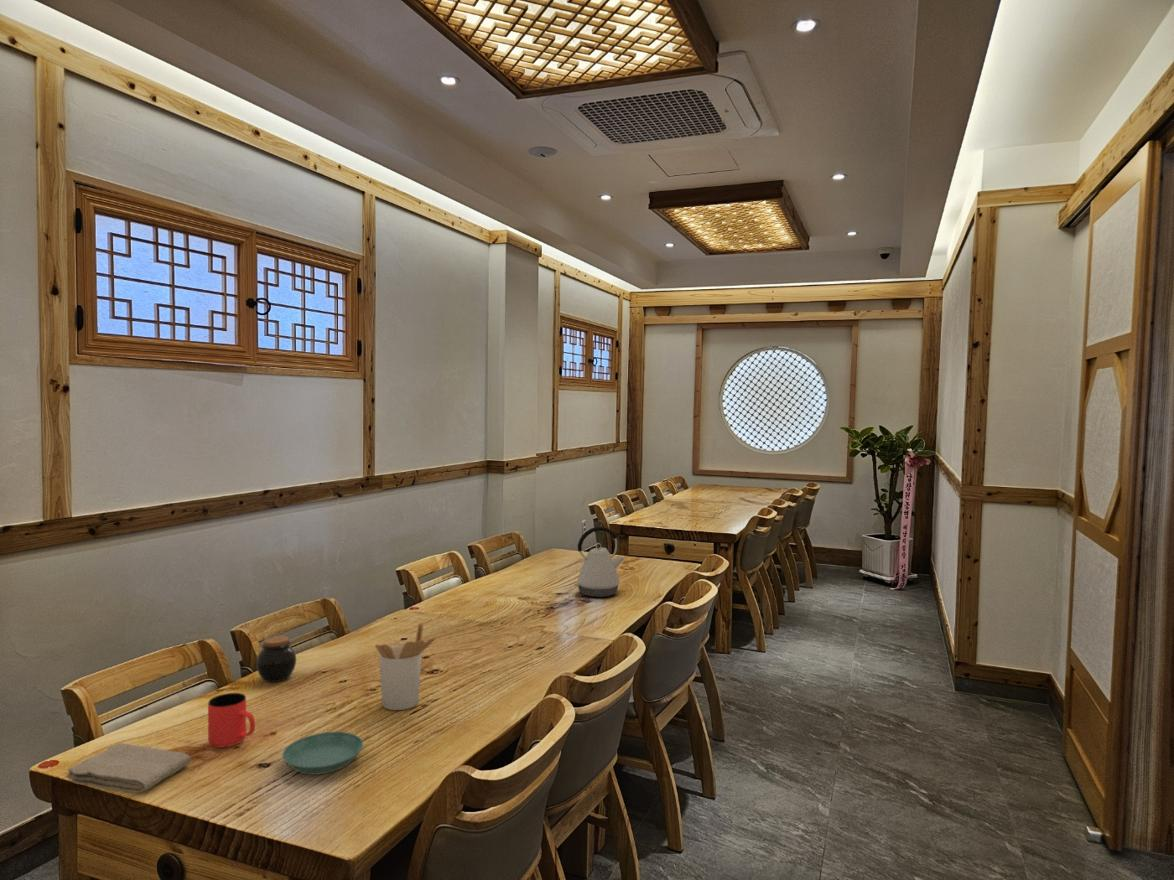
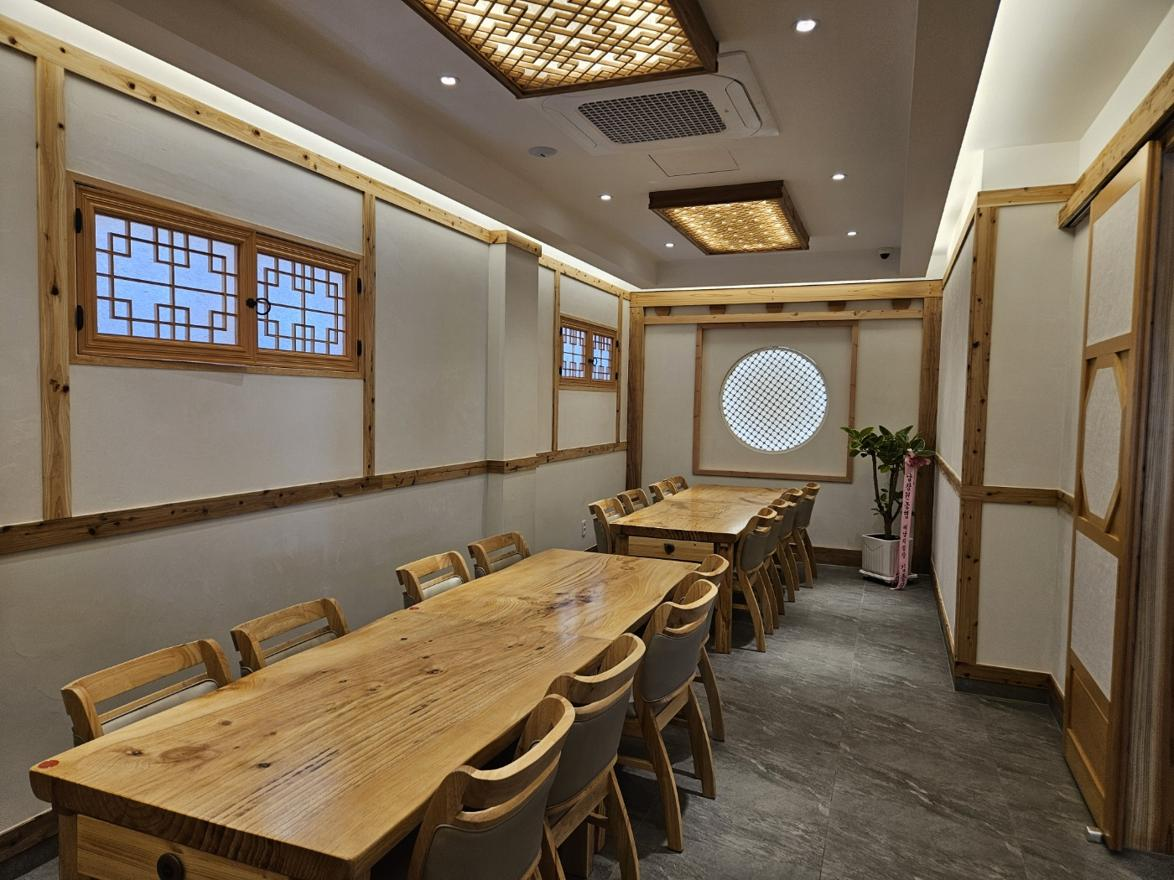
- kettle [573,526,625,598]
- jar [255,635,297,683]
- cup [207,692,256,749]
- saucer [281,731,364,776]
- washcloth [65,742,192,793]
- utensil holder [374,622,436,711]
